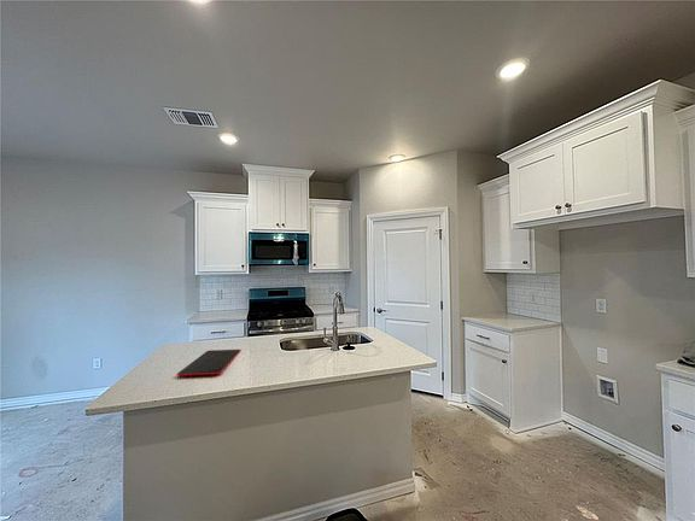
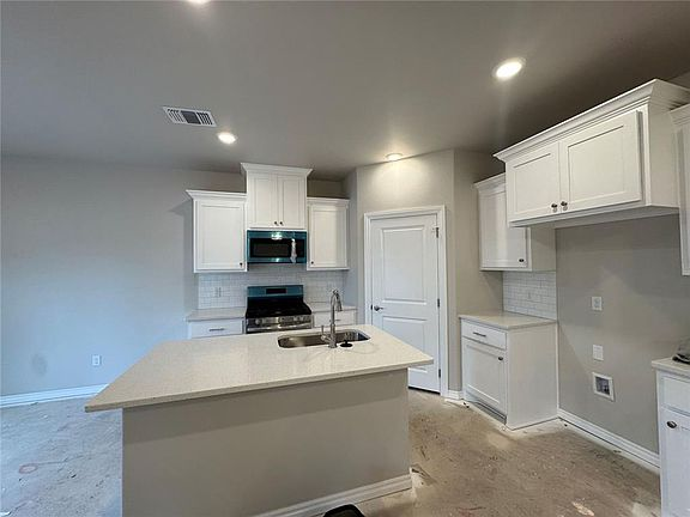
- cutting board [176,349,241,377]
